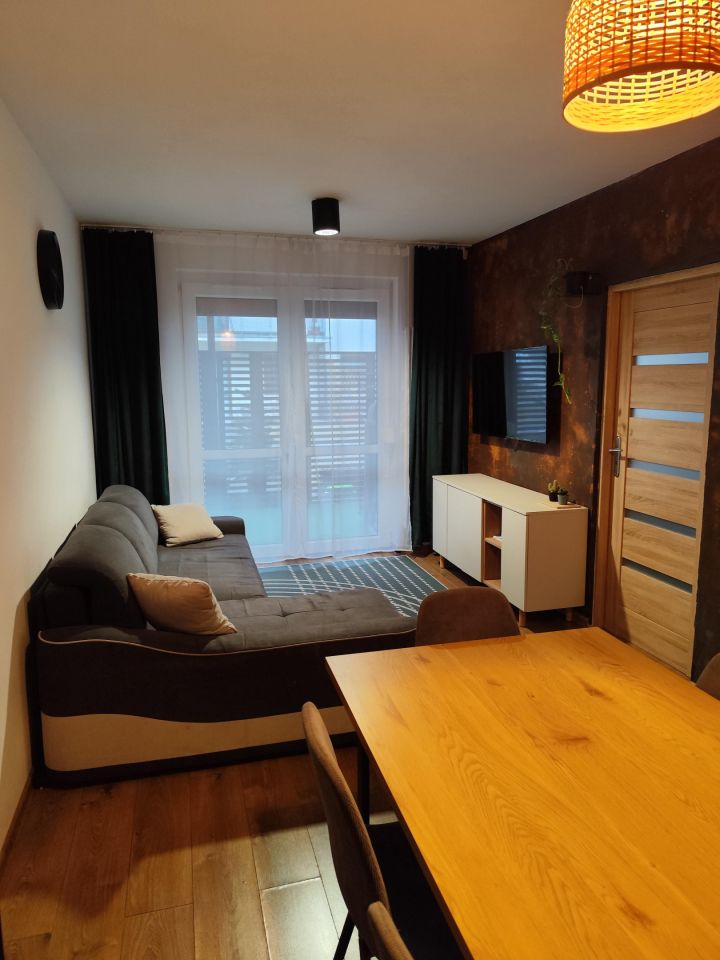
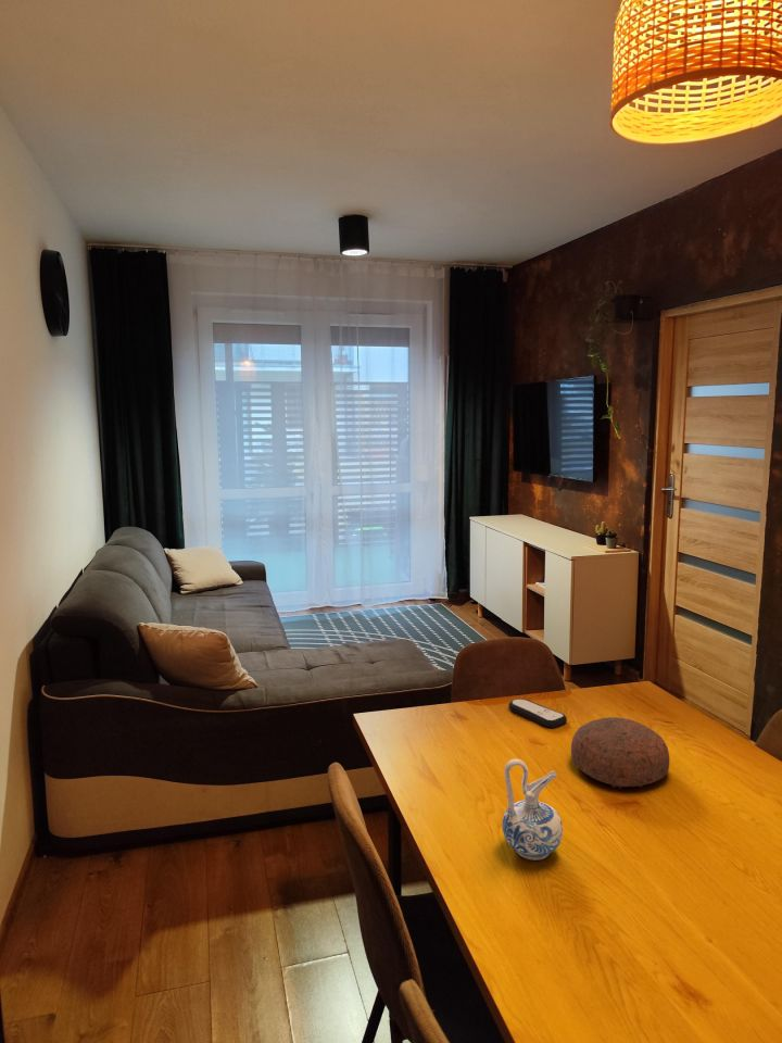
+ remote control [507,698,568,729]
+ decorative bowl [570,716,670,790]
+ ceramic pitcher [501,758,564,862]
